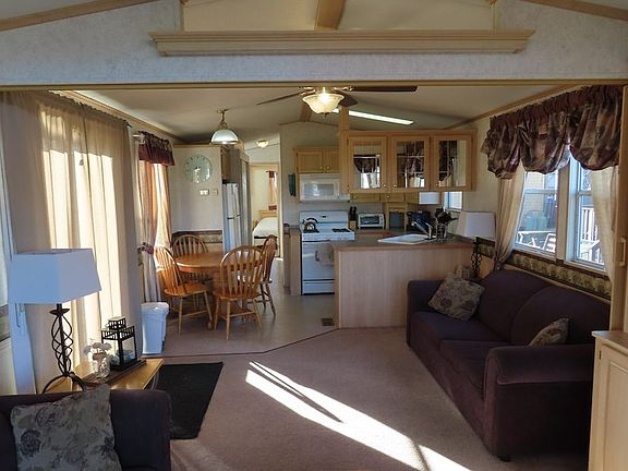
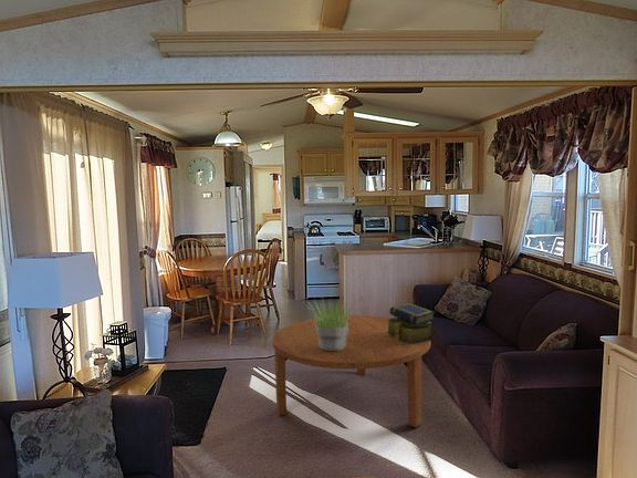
+ potted plant [303,298,357,351]
+ stack of books [387,302,436,345]
+ coffee table [272,314,431,428]
